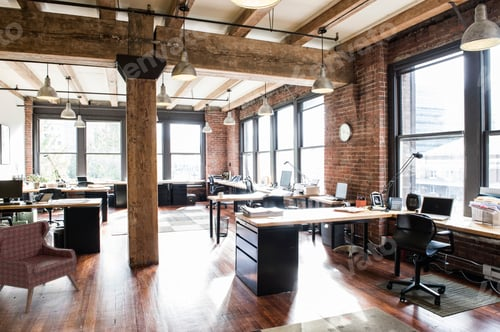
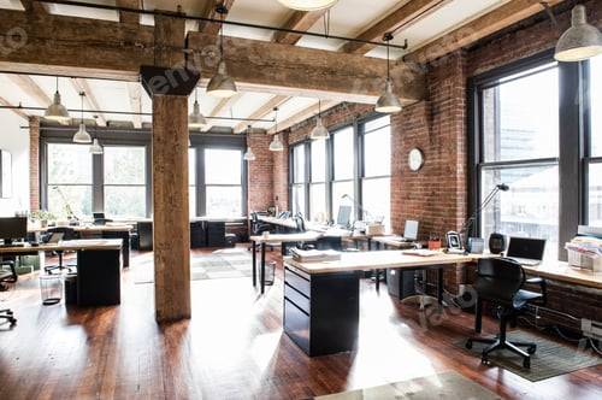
- armchair [0,220,81,314]
